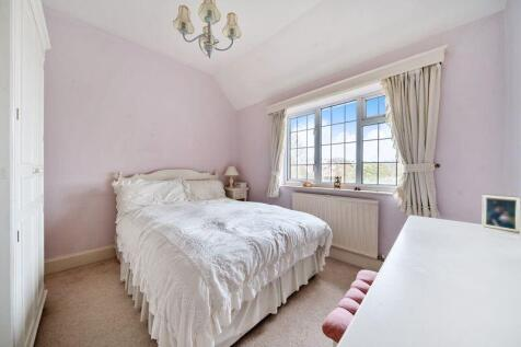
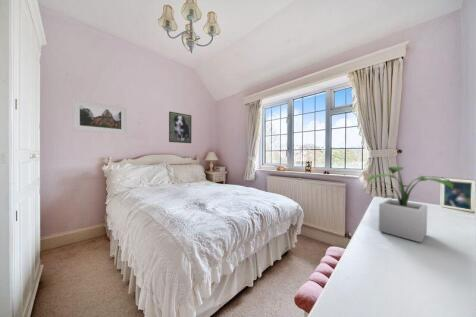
+ potted plant [366,166,454,243]
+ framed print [168,111,192,144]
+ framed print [72,98,127,135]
